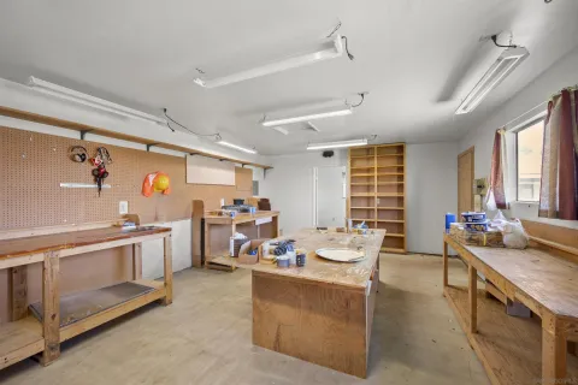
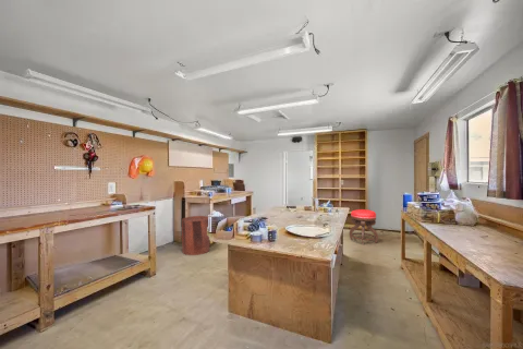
+ stool [349,208,379,245]
+ trash can [181,215,211,256]
